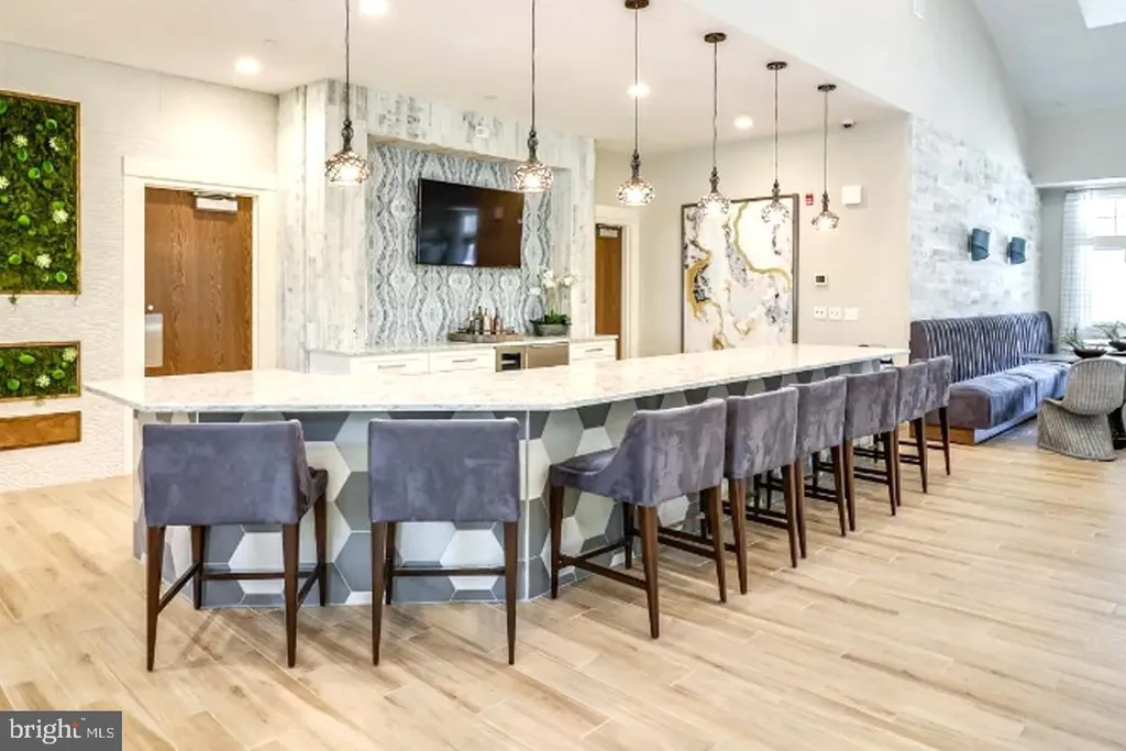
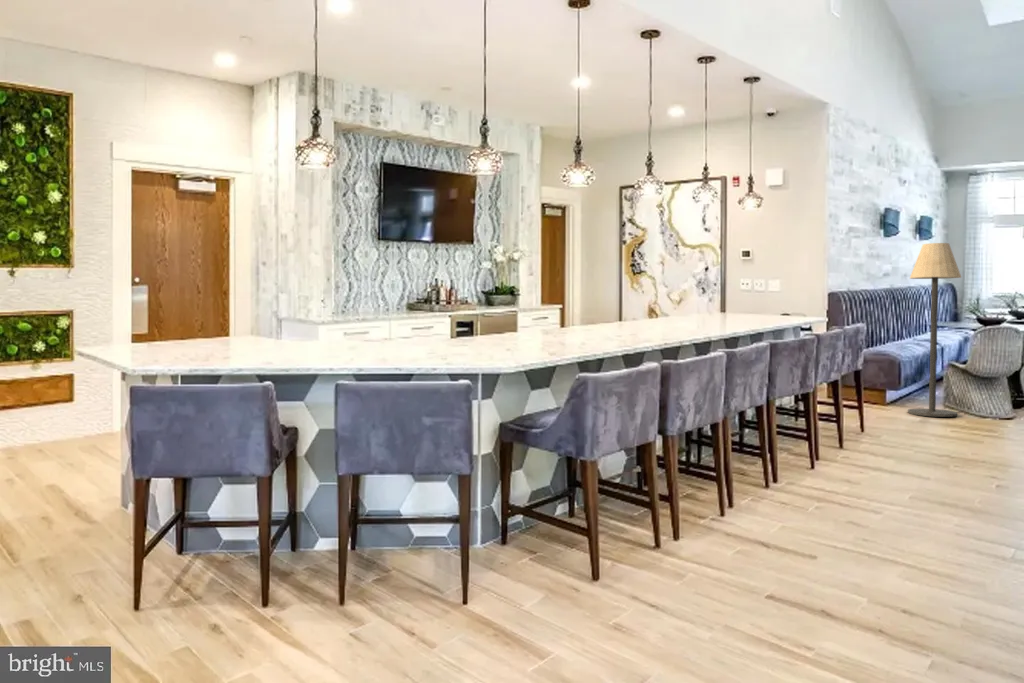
+ floor lamp [907,242,962,418]
